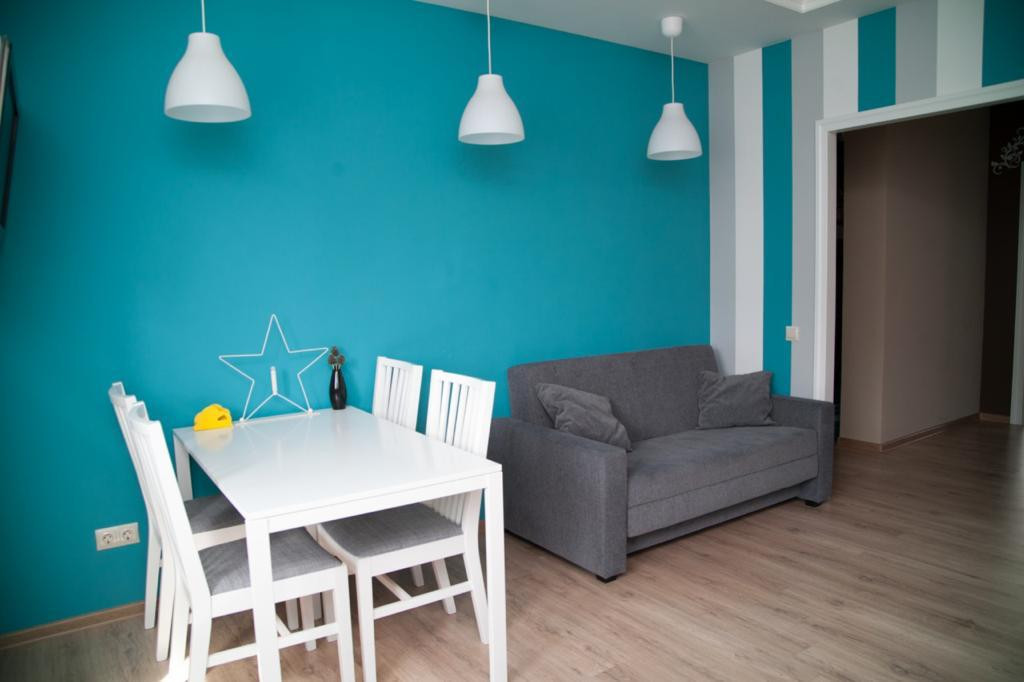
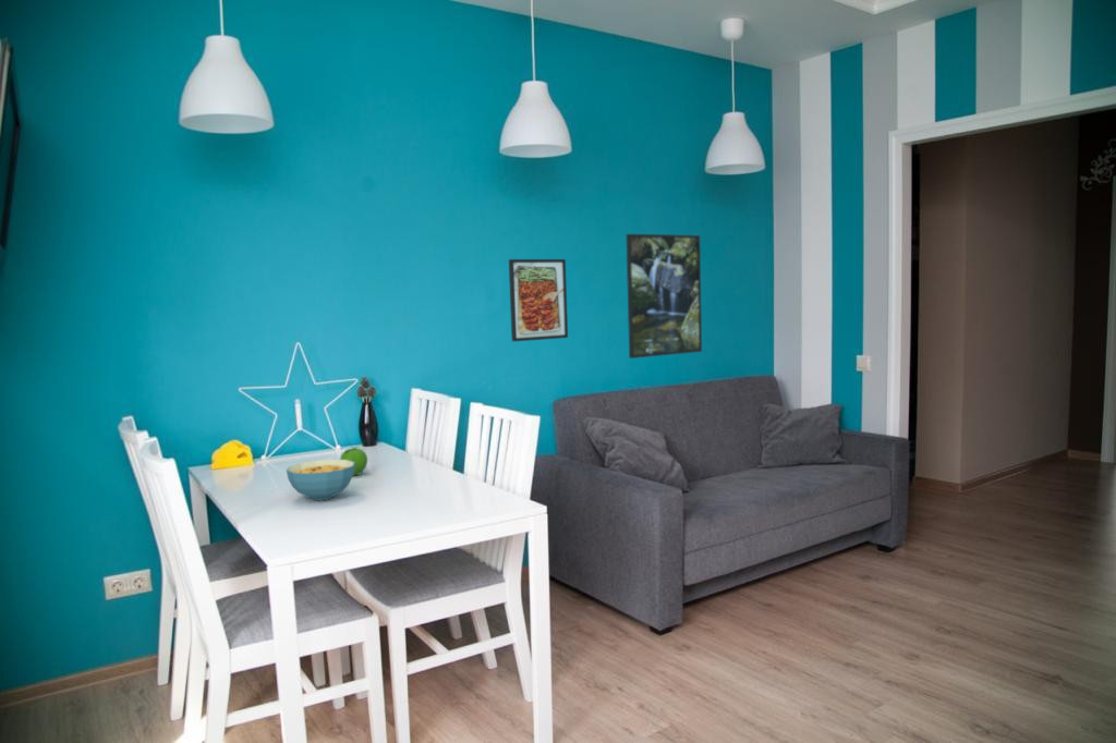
+ fruit [339,444,368,477]
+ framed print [624,233,703,360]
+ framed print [508,258,569,342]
+ cereal bowl [286,459,355,501]
